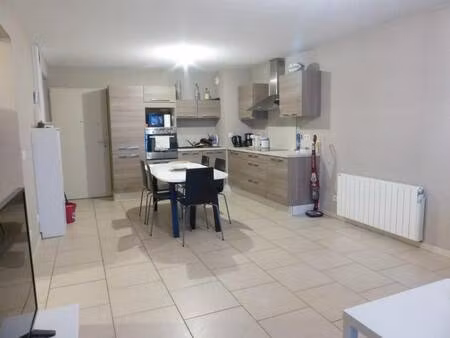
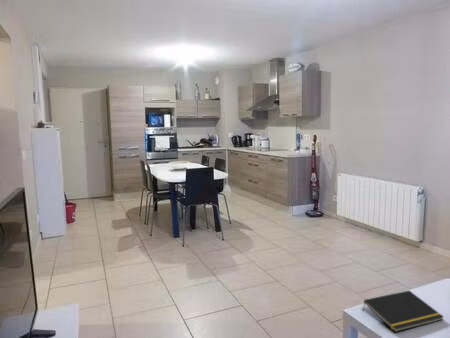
+ notepad [362,290,445,333]
